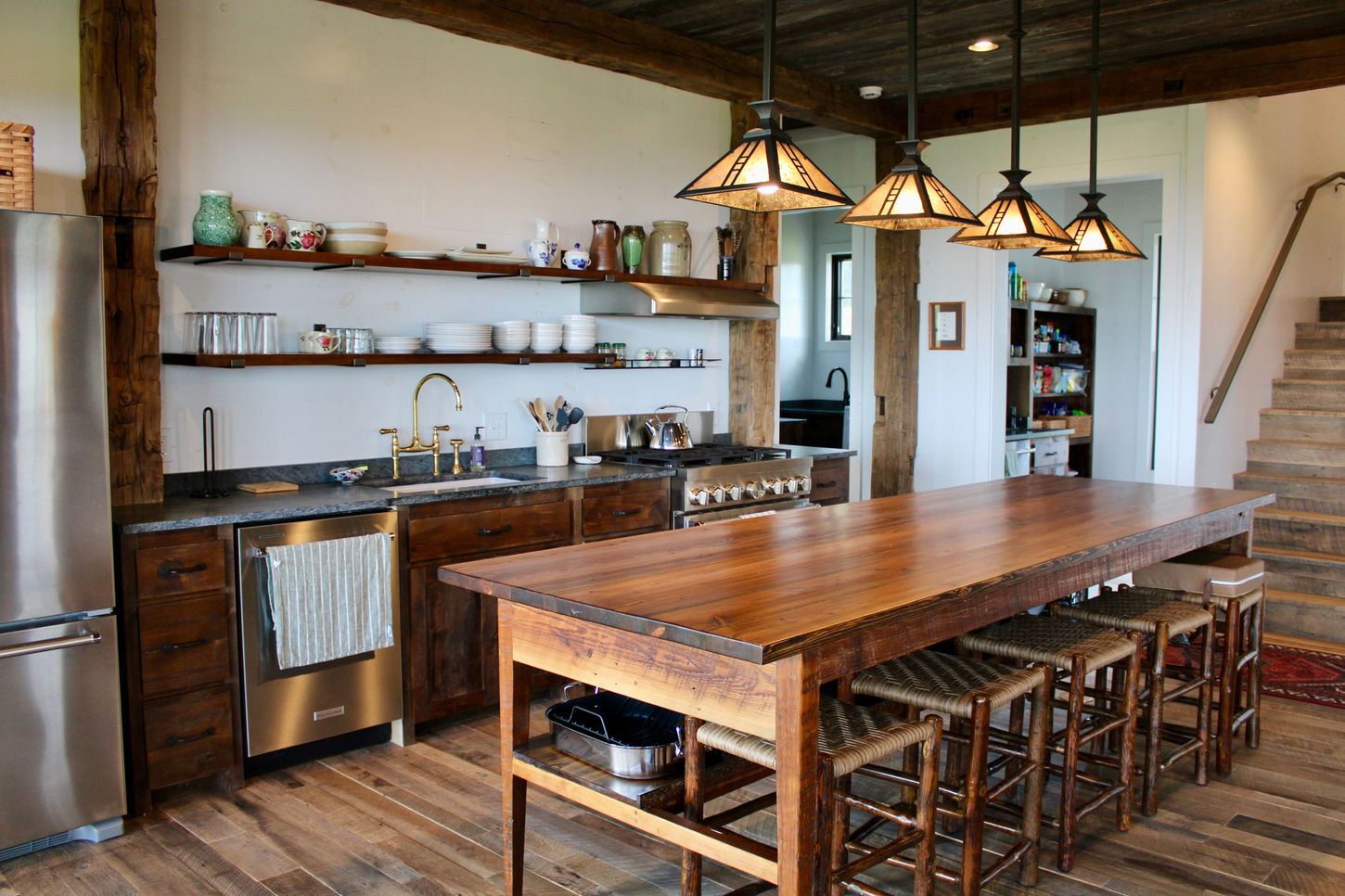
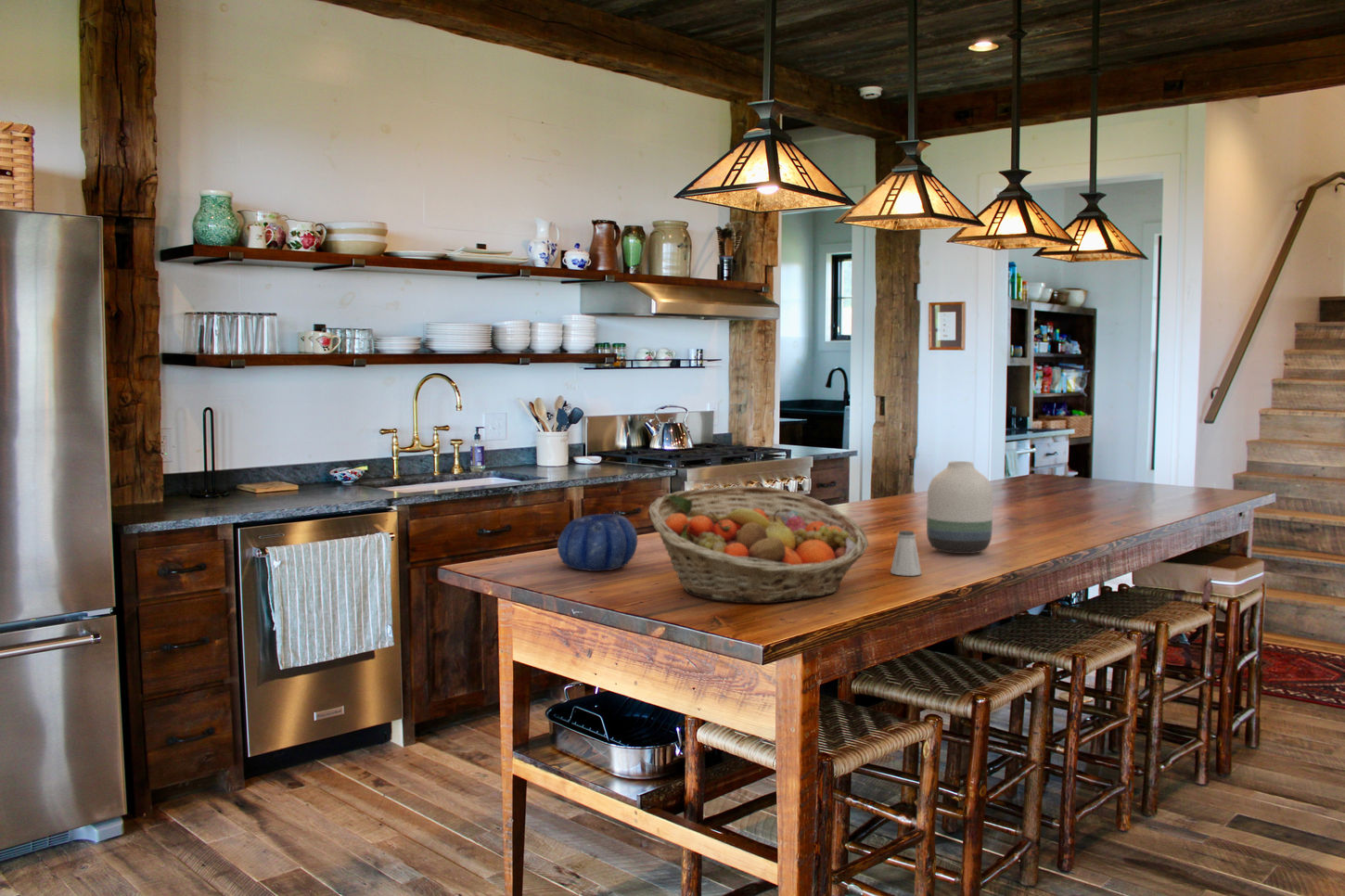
+ decorative bowl [557,513,638,572]
+ saltshaker [890,530,922,577]
+ vase [926,460,994,555]
+ fruit basket [647,485,869,604]
